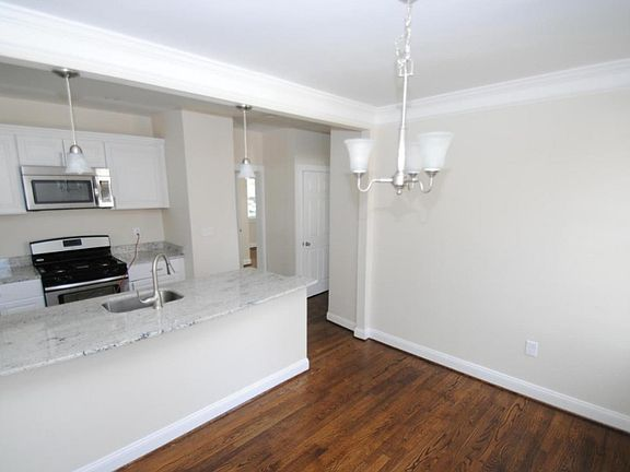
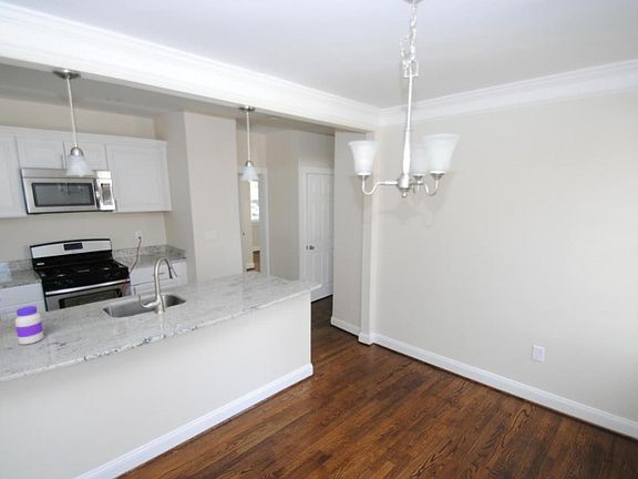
+ jar [14,305,44,346]
